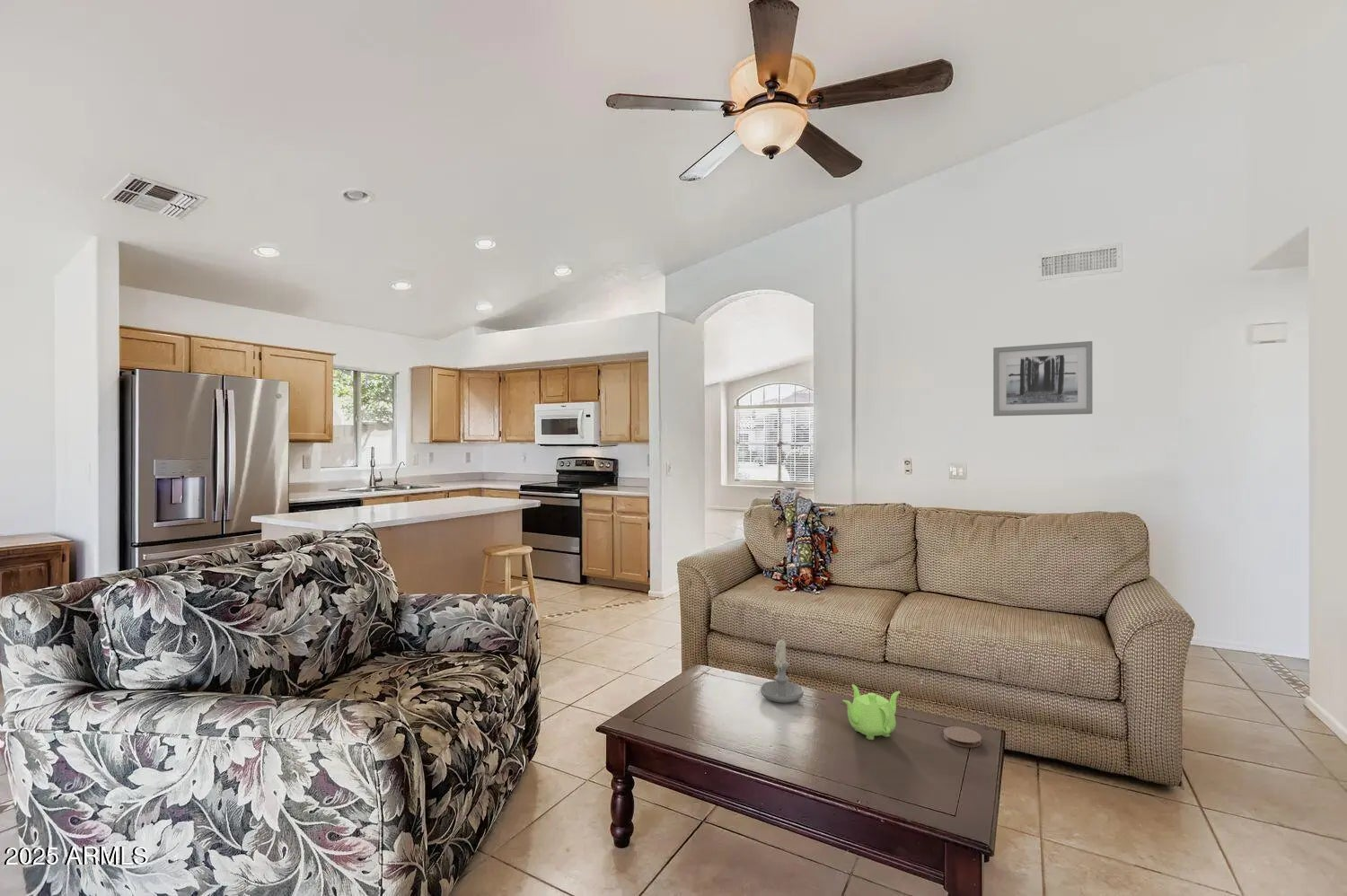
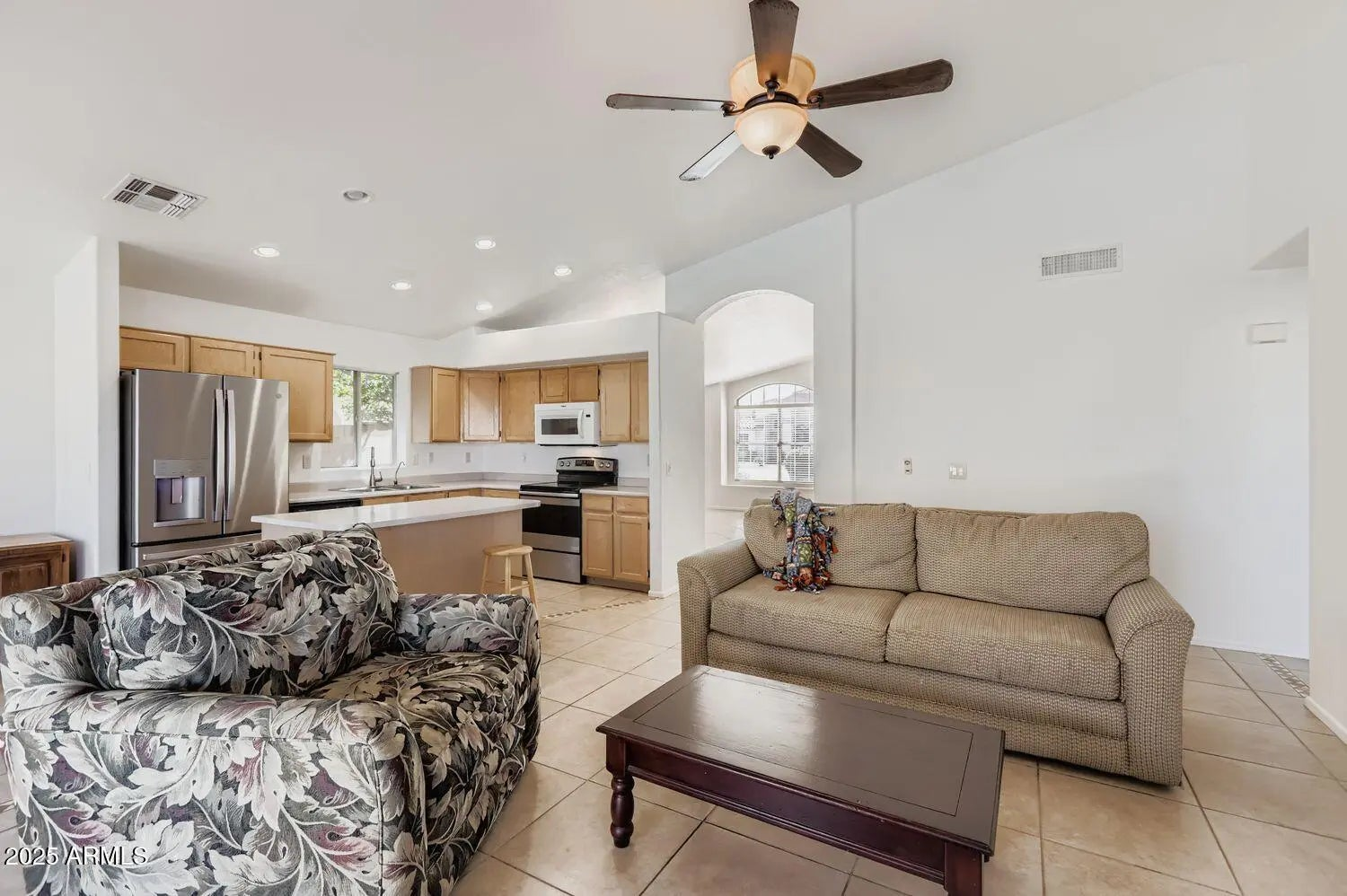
- coaster [943,725,982,748]
- candle [760,637,805,704]
- wall art [992,340,1093,417]
- teapot [841,683,901,741]
